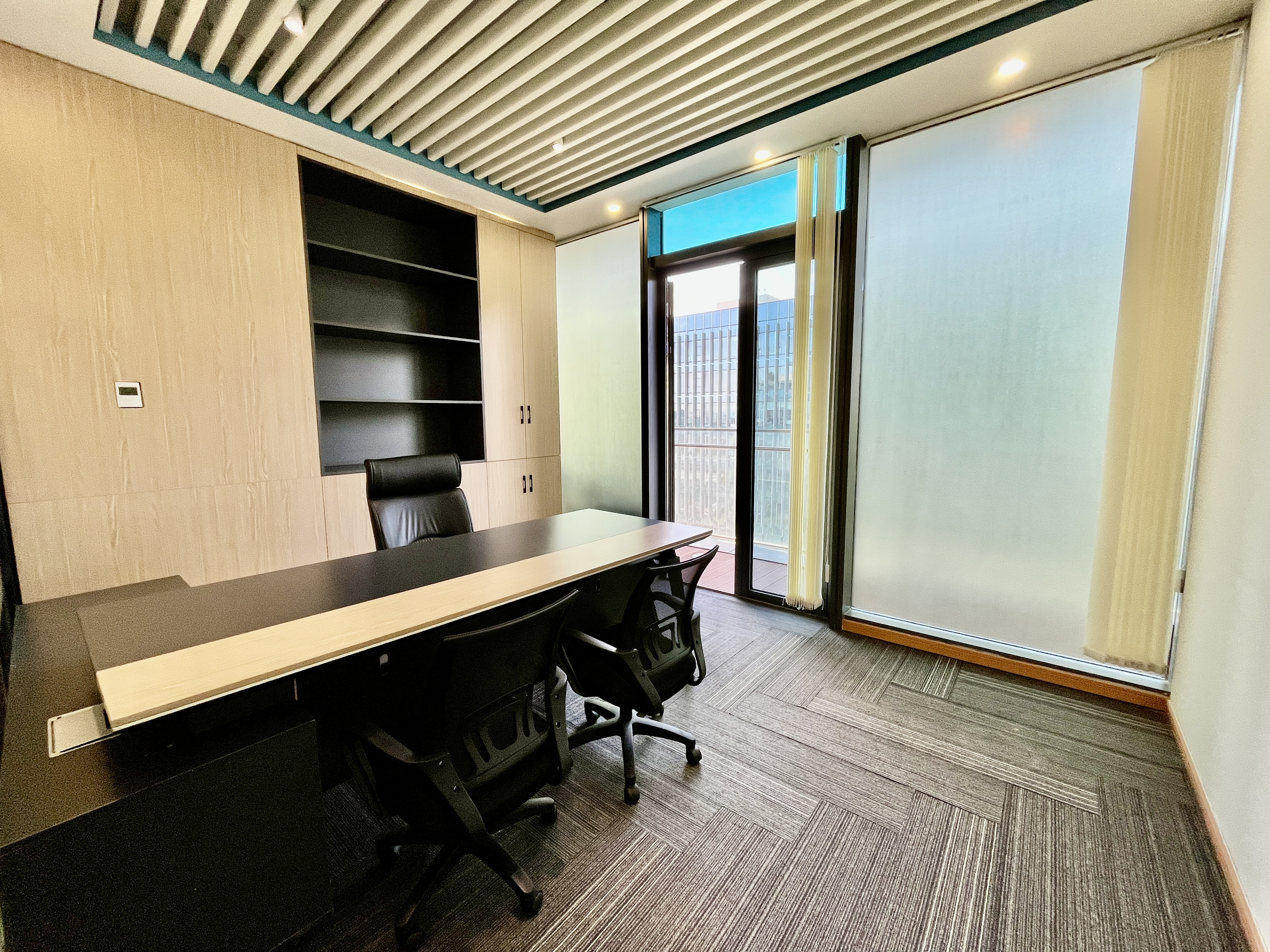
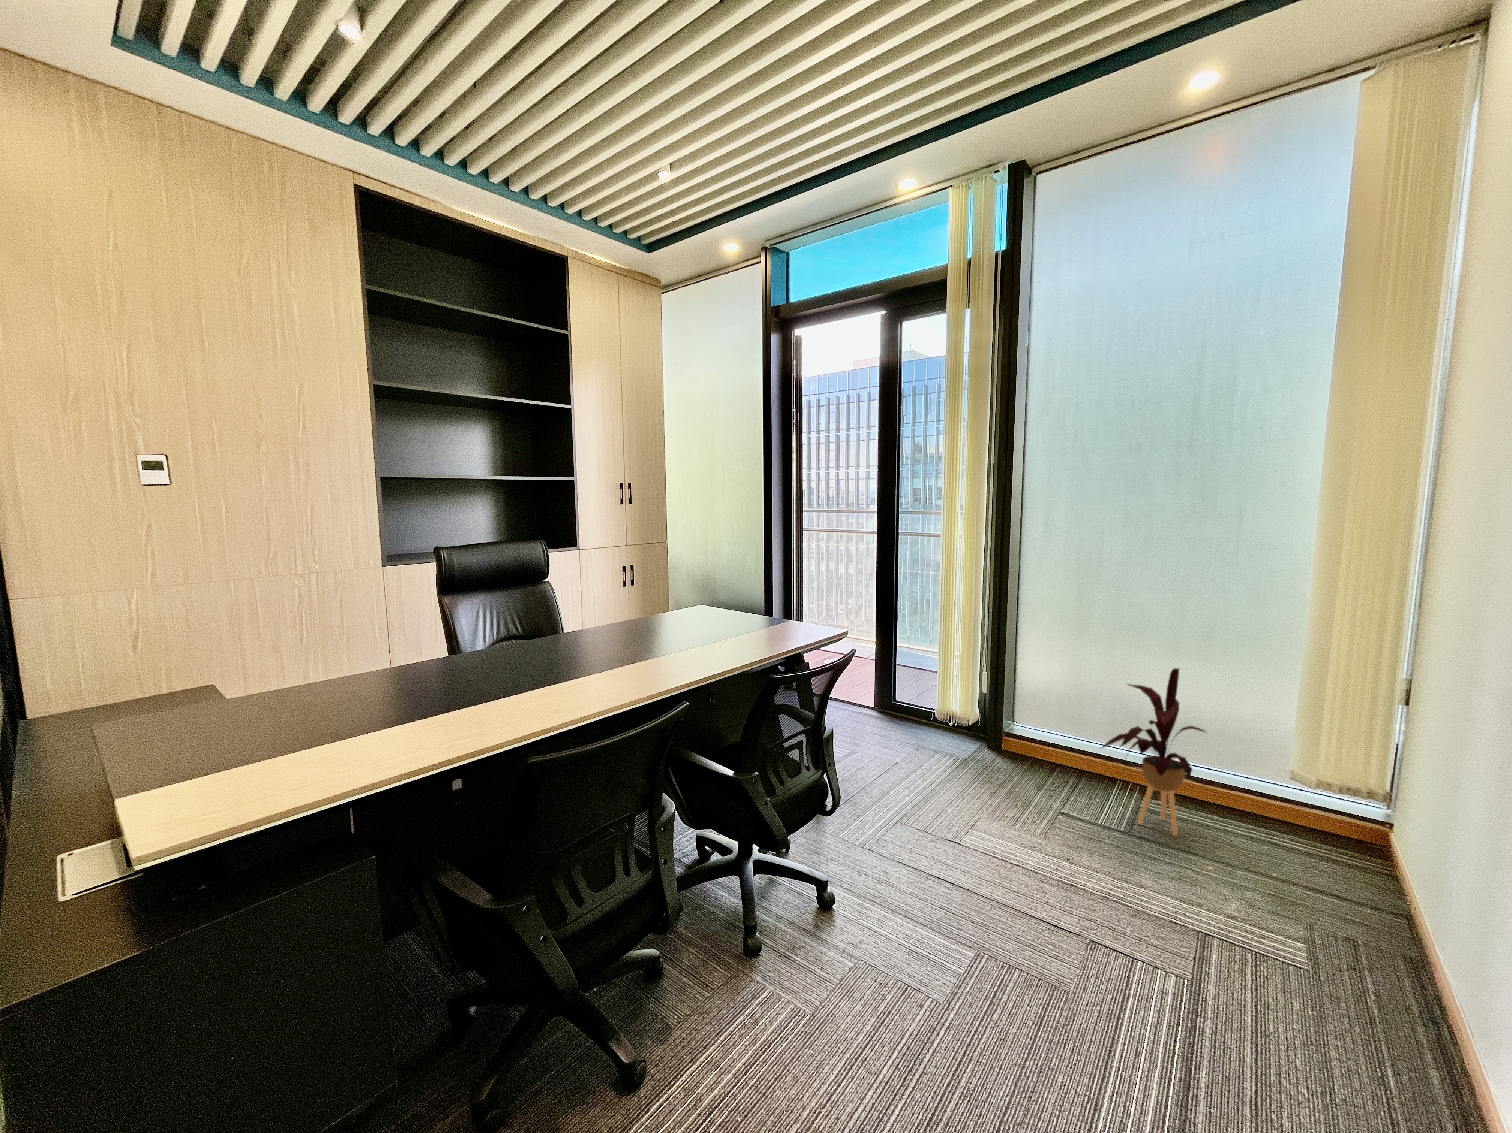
+ house plant [1099,668,1208,837]
